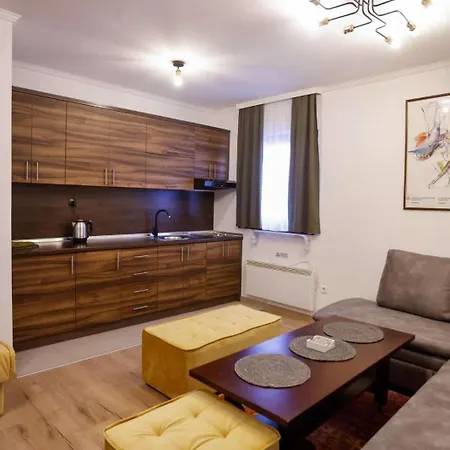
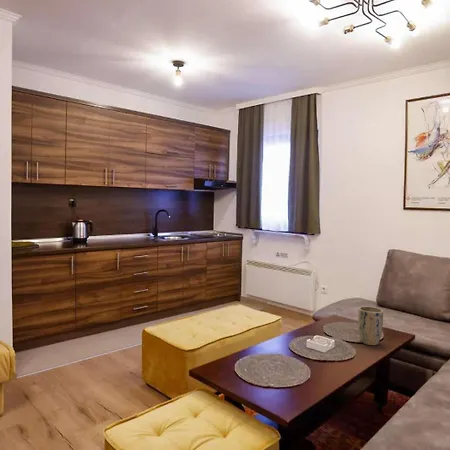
+ plant pot [357,306,384,346]
